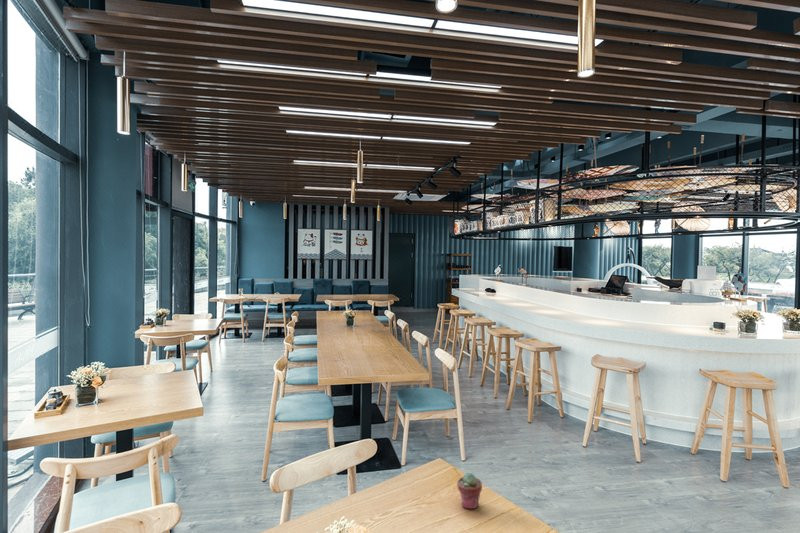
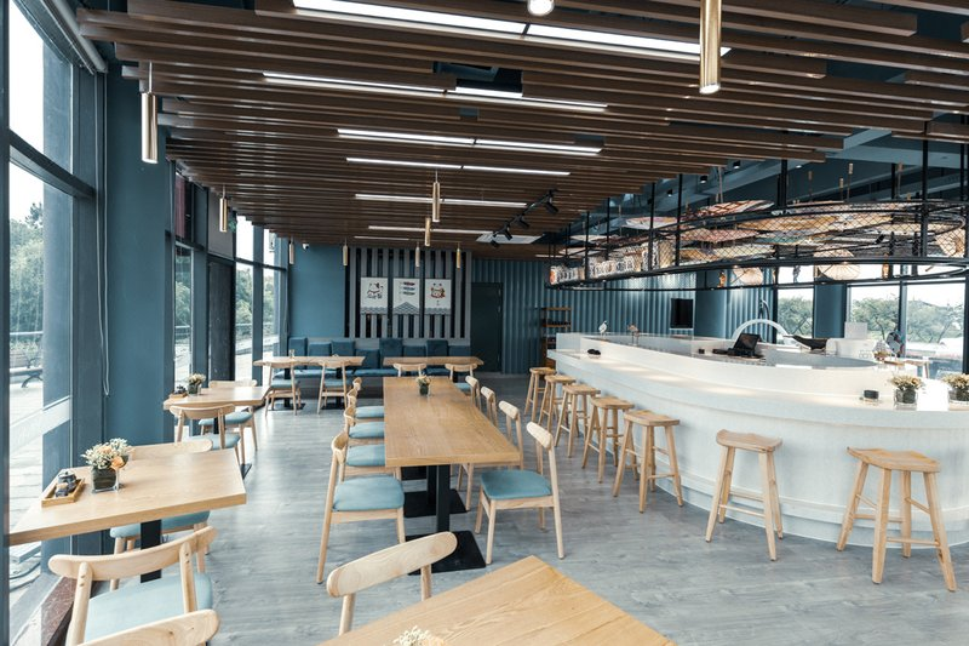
- potted succulent [456,472,483,510]
